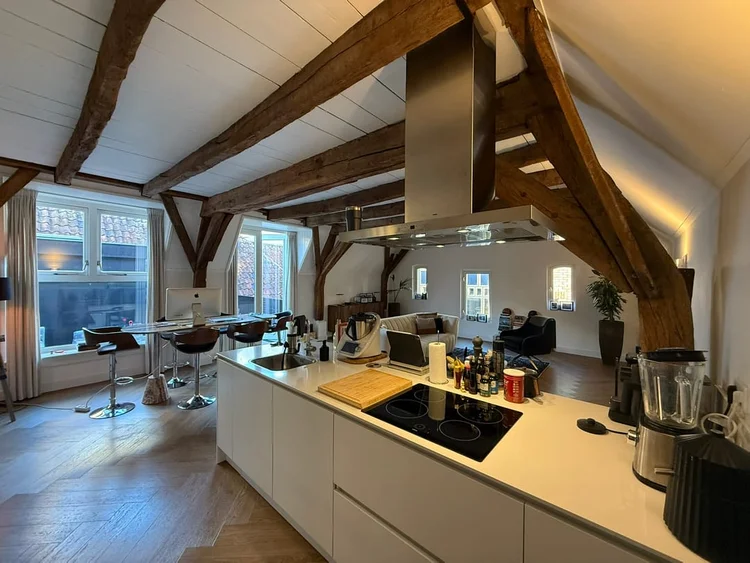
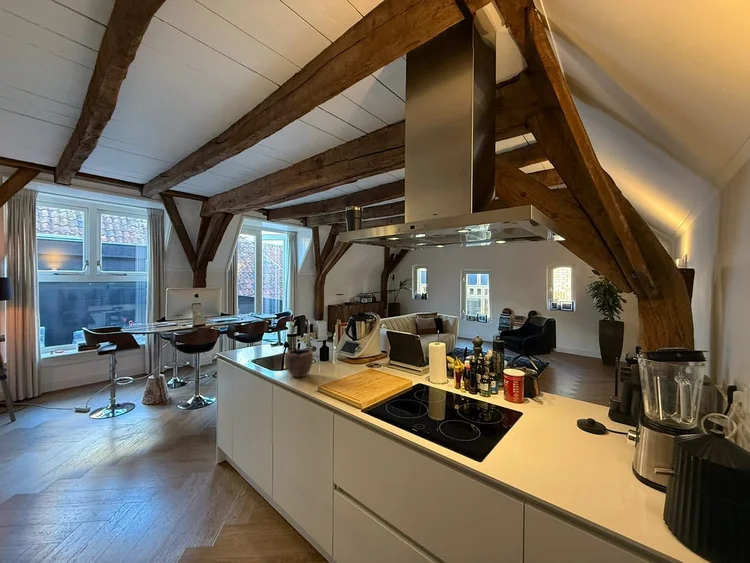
+ bowl [285,348,314,378]
